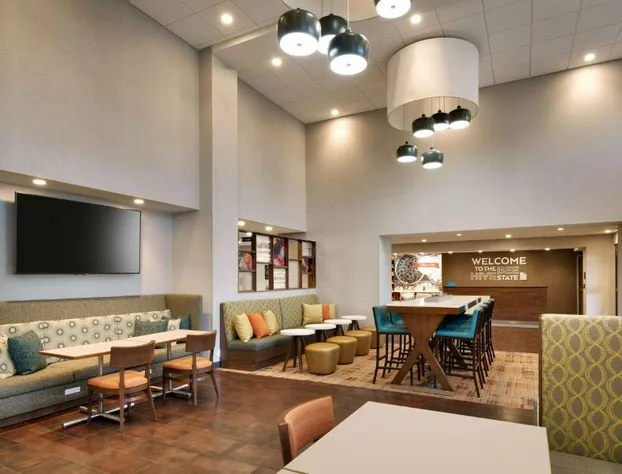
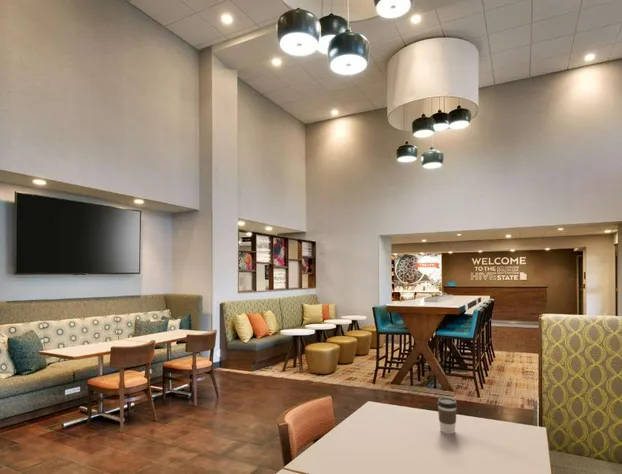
+ coffee cup [436,396,458,435]
